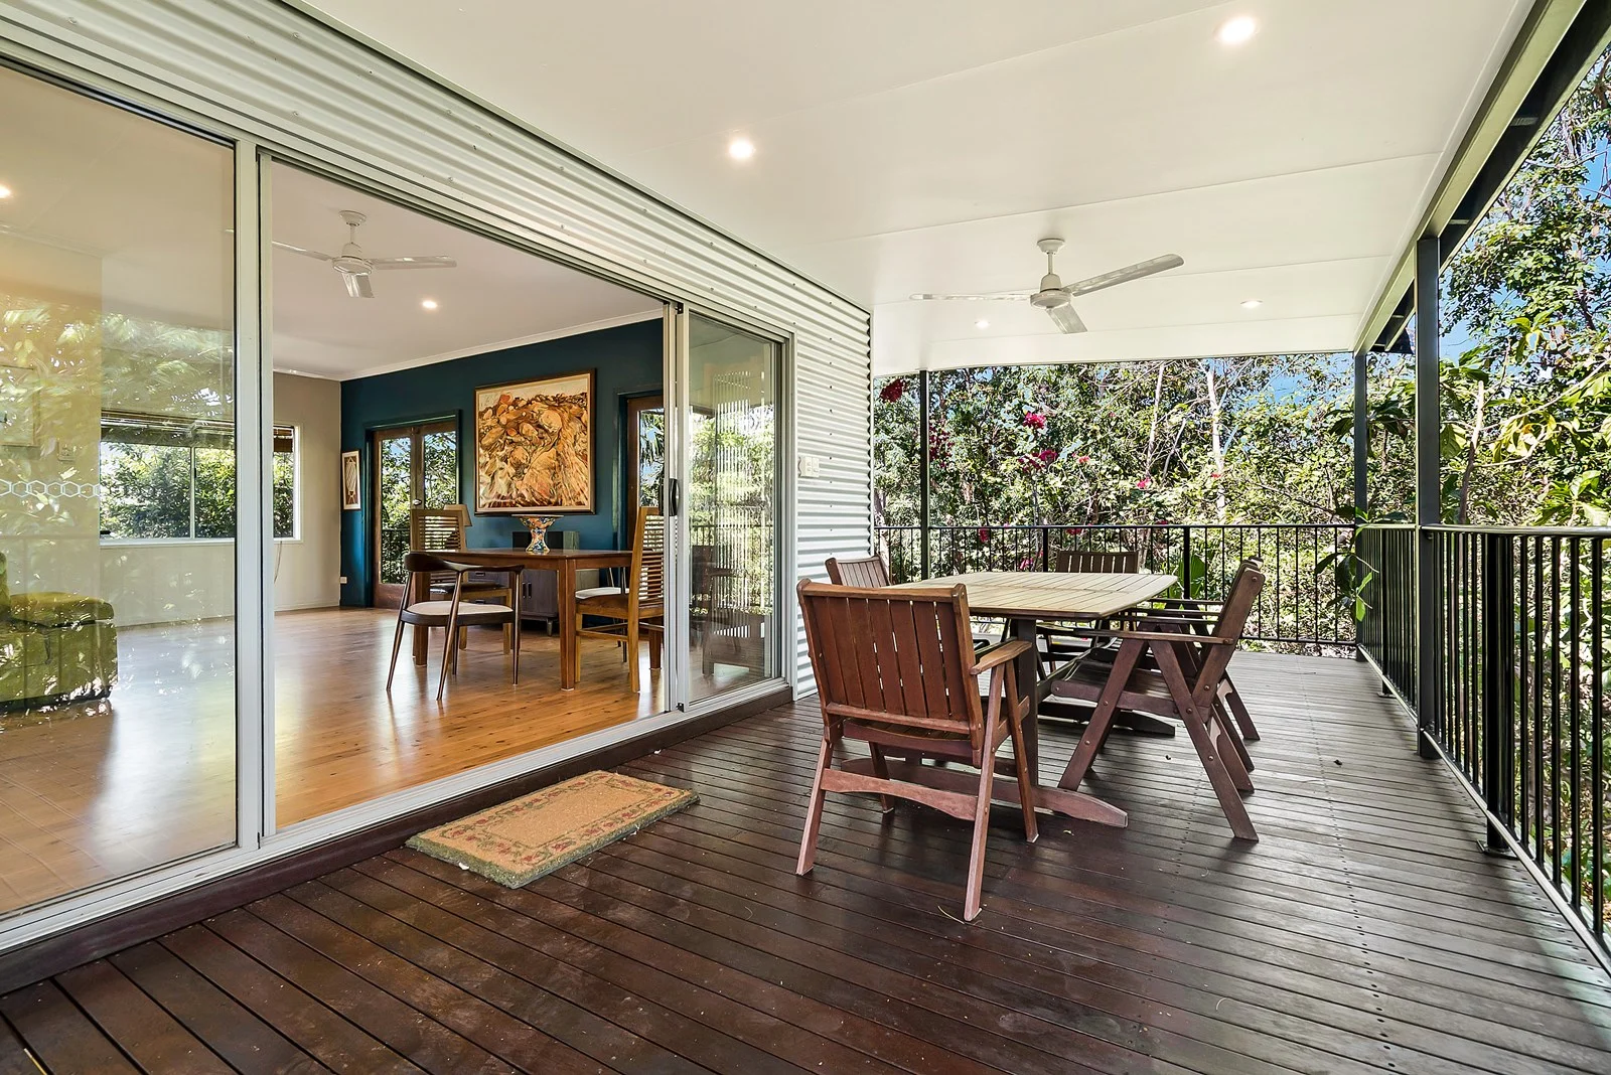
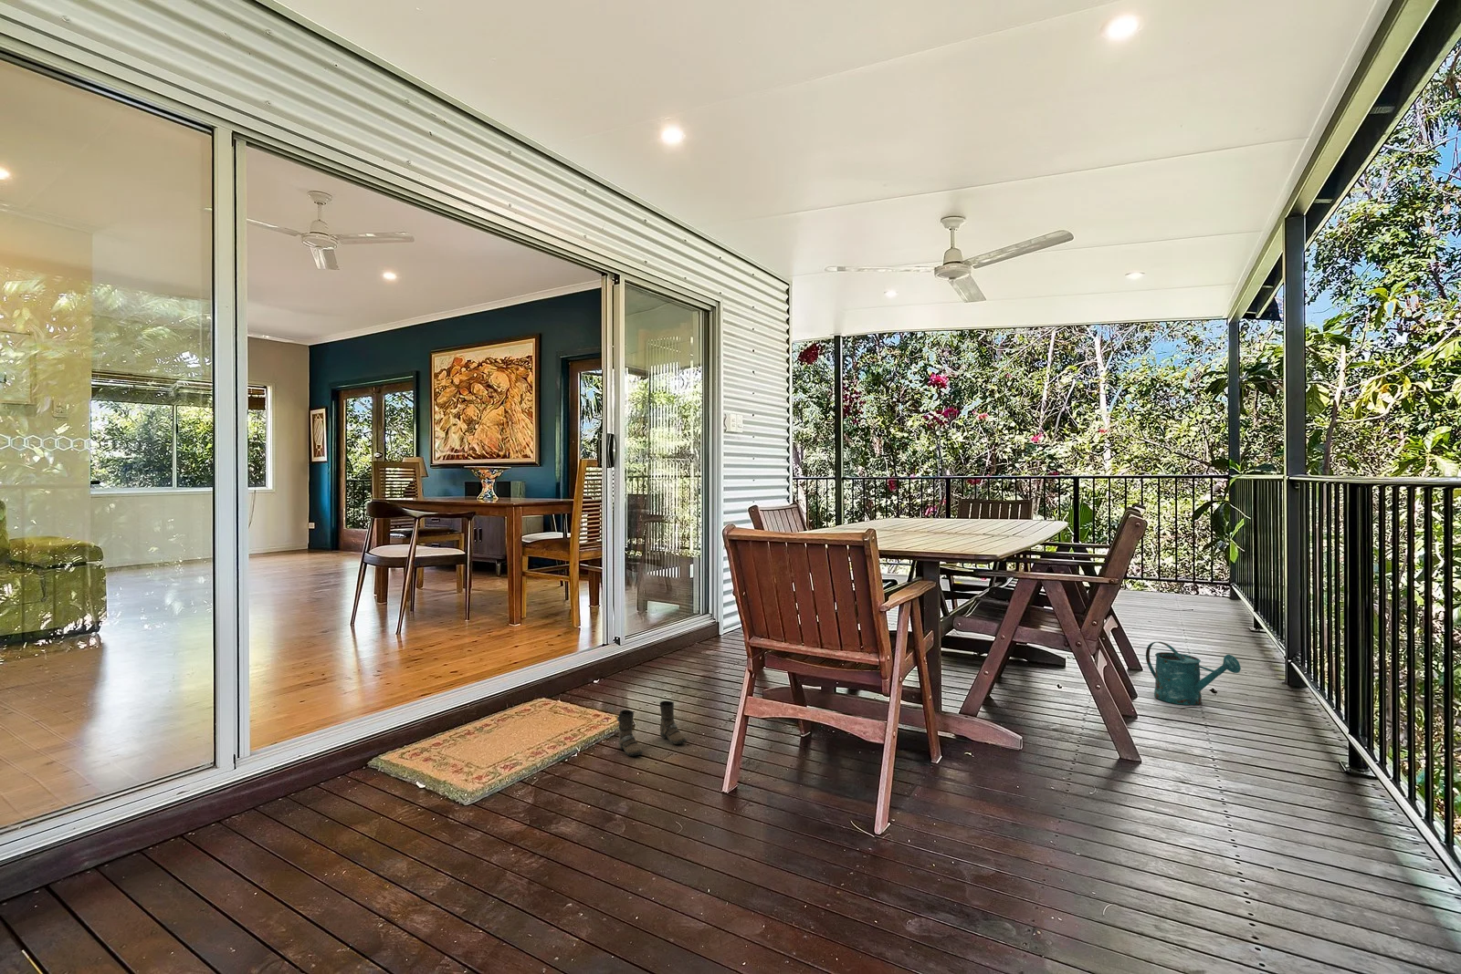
+ watering can [1146,641,1242,705]
+ boots [617,699,688,757]
